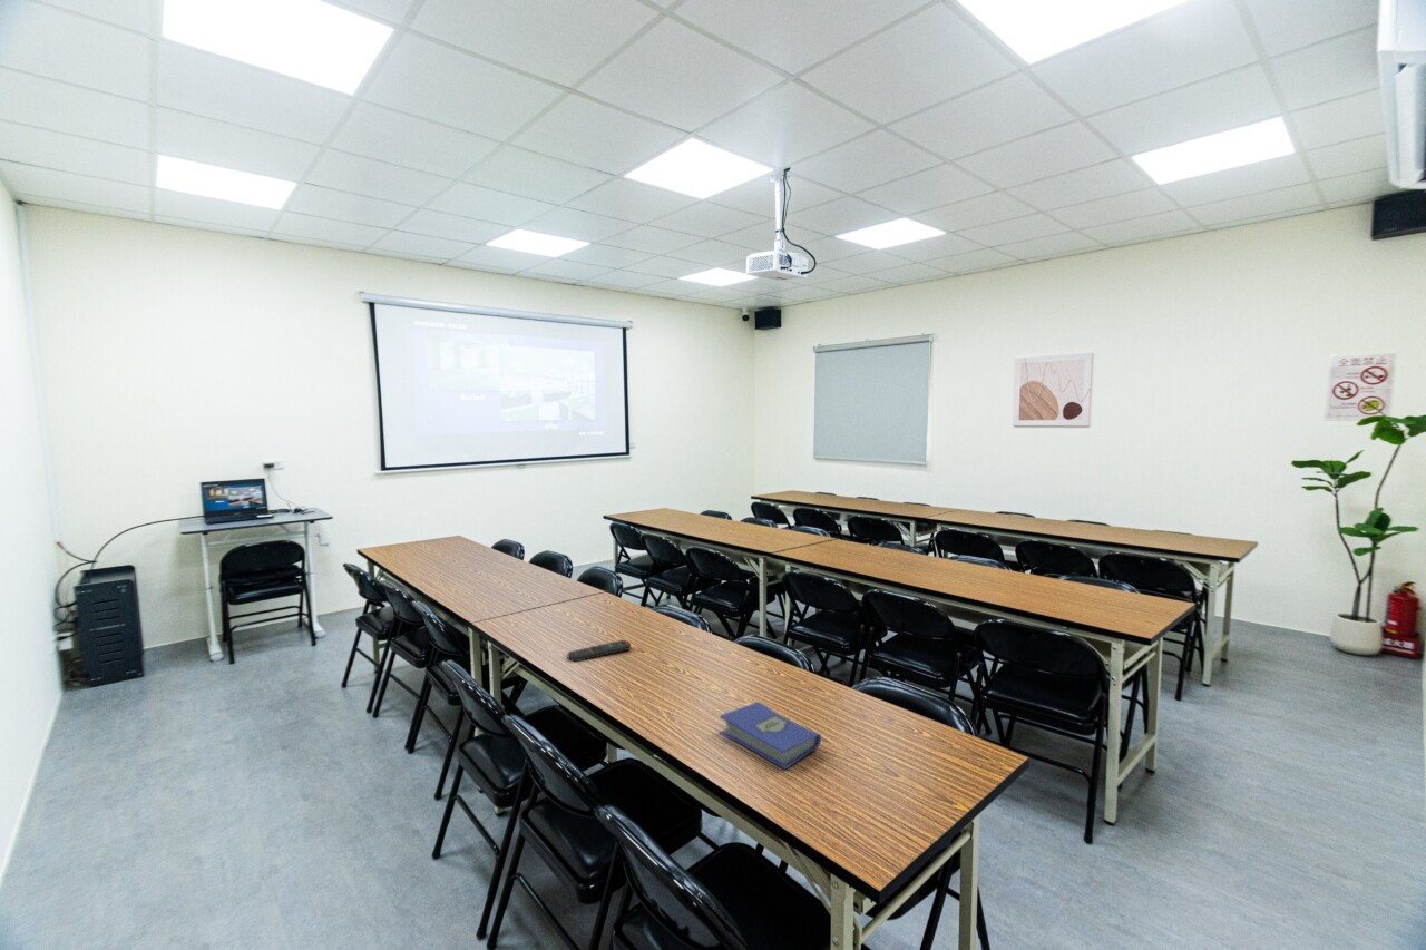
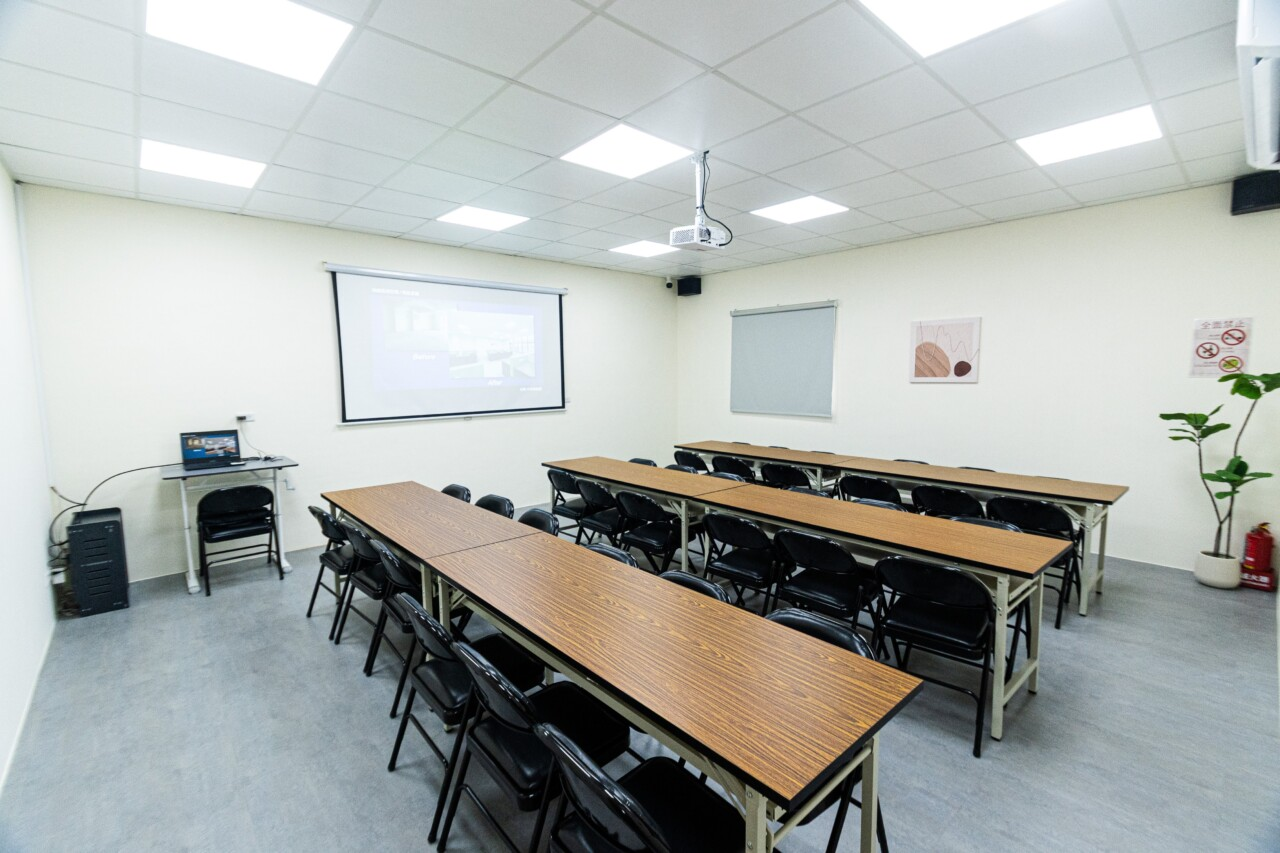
- remote control [567,639,632,663]
- hardcover book [717,701,822,771]
